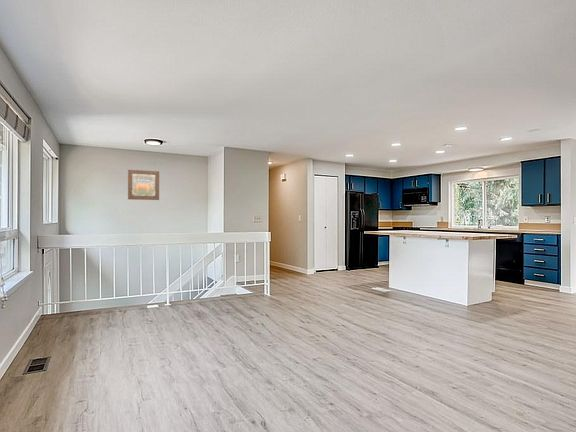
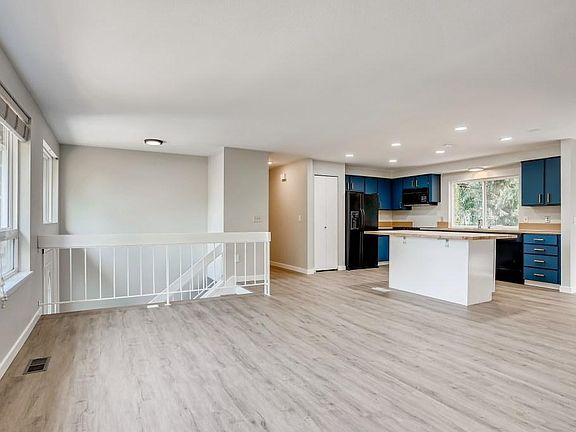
- wall art [127,169,160,201]
